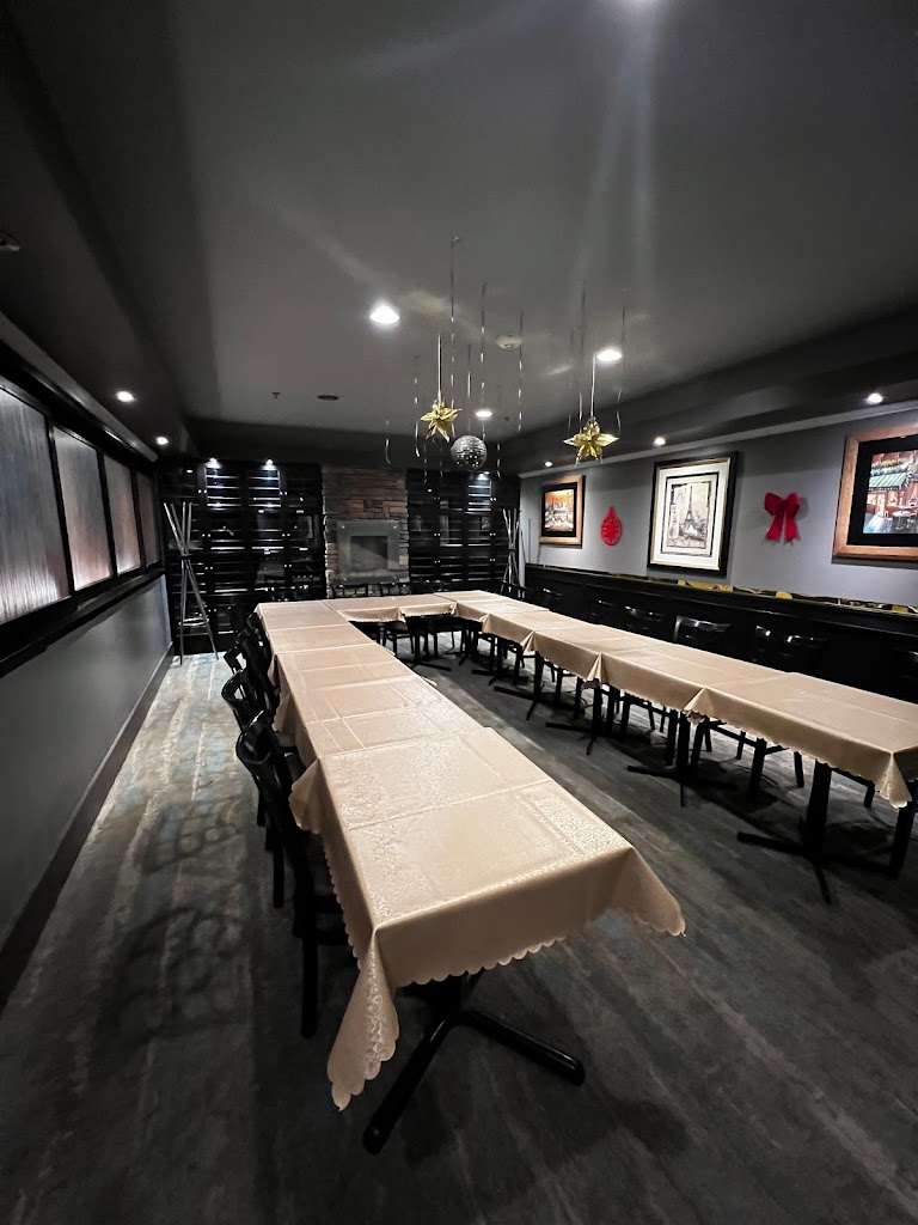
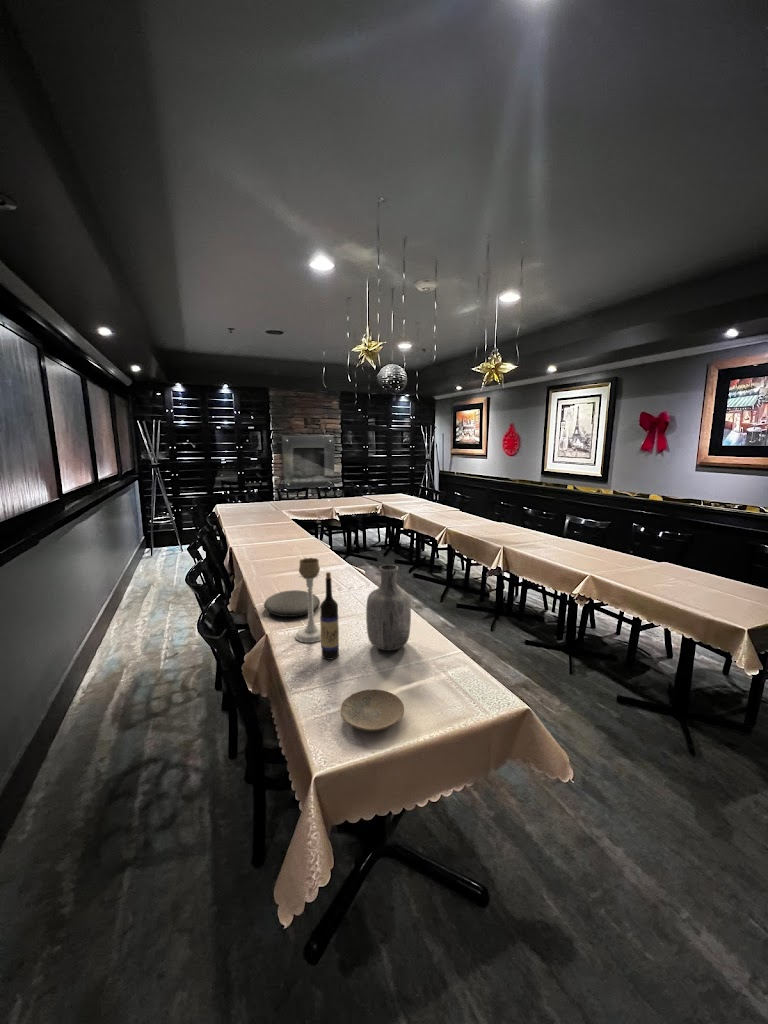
+ plate [263,589,321,618]
+ vase [365,564,412,651]
+ plate [340,688,405,732]
+ candle holder [294,557,321,644]
+ wine bottle [319,571,340,661]
